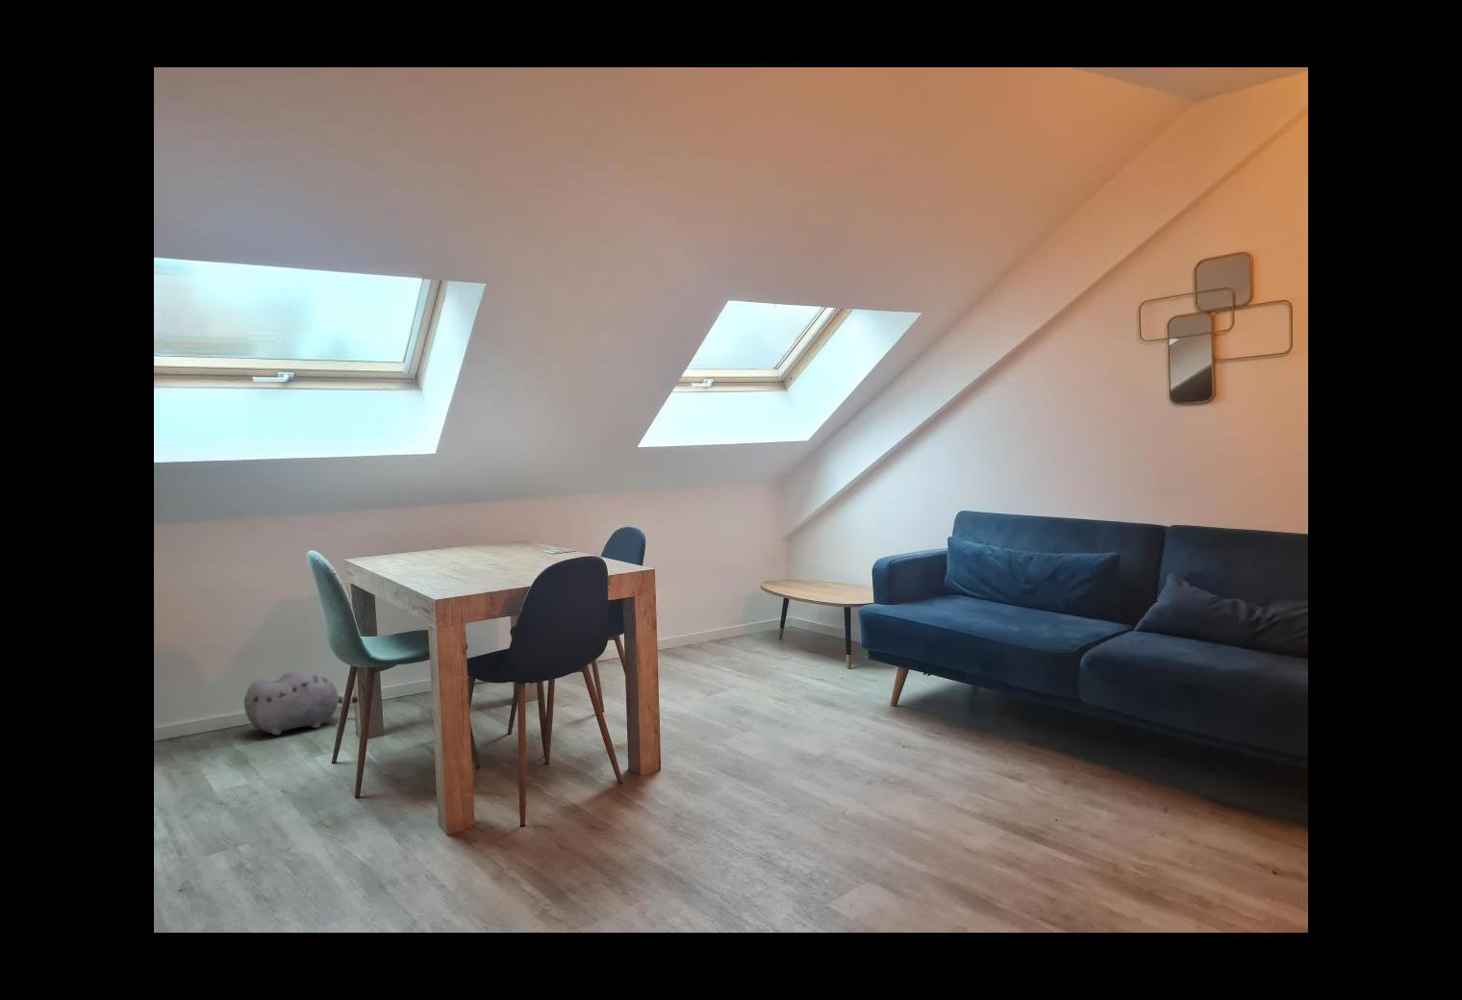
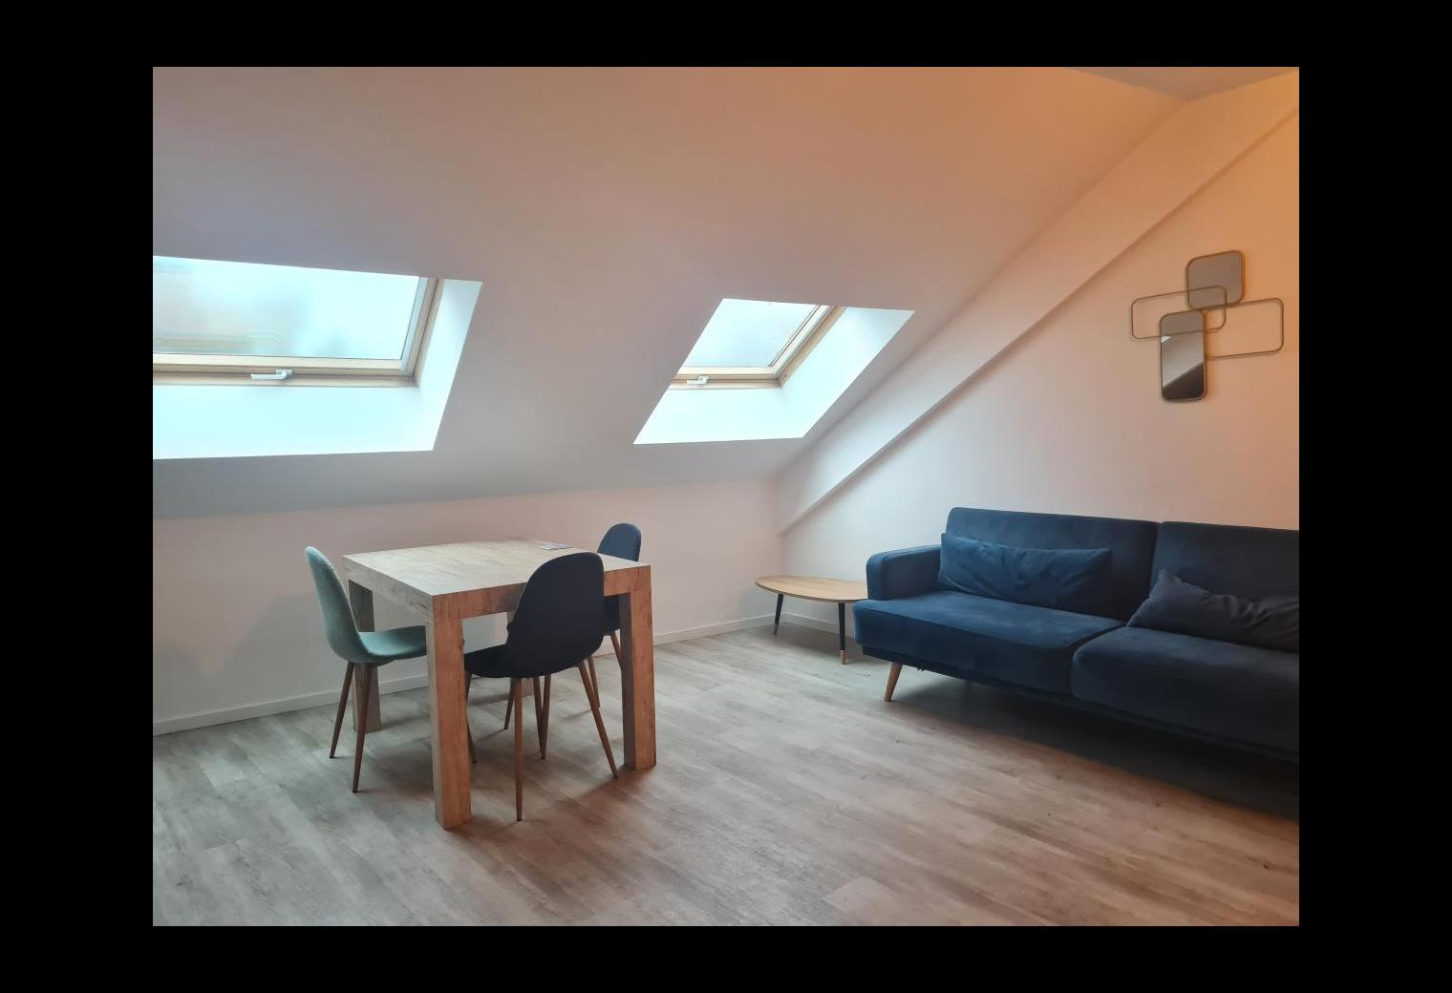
- plush toy [243,670,359,736]
